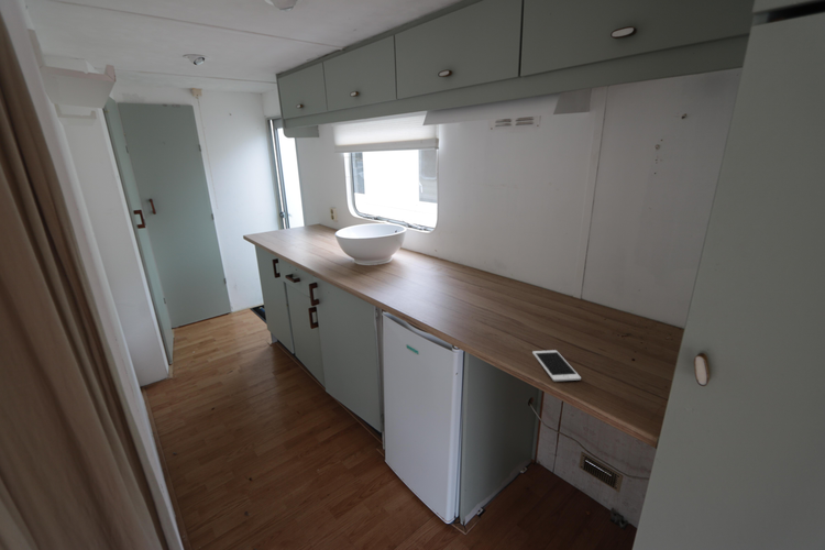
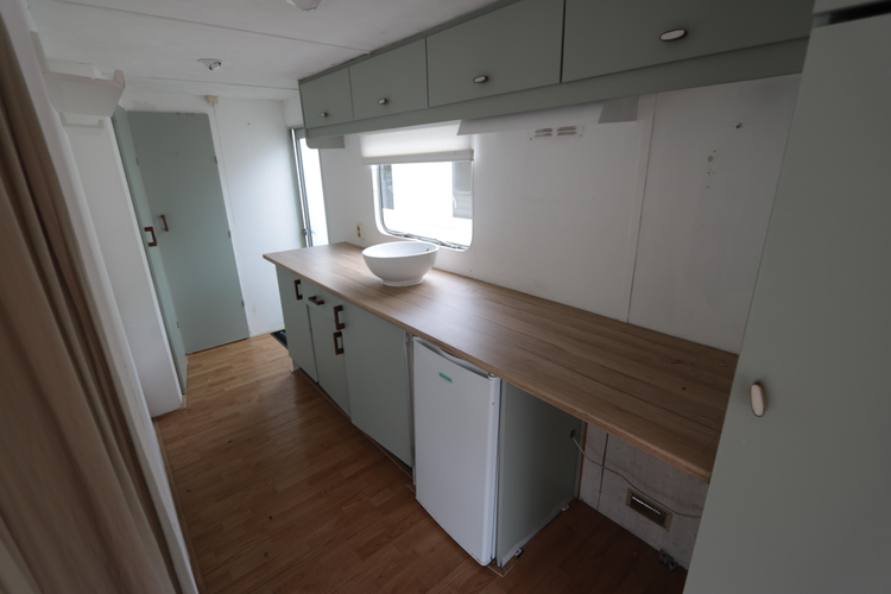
- cell phone [531,349,582,383]
